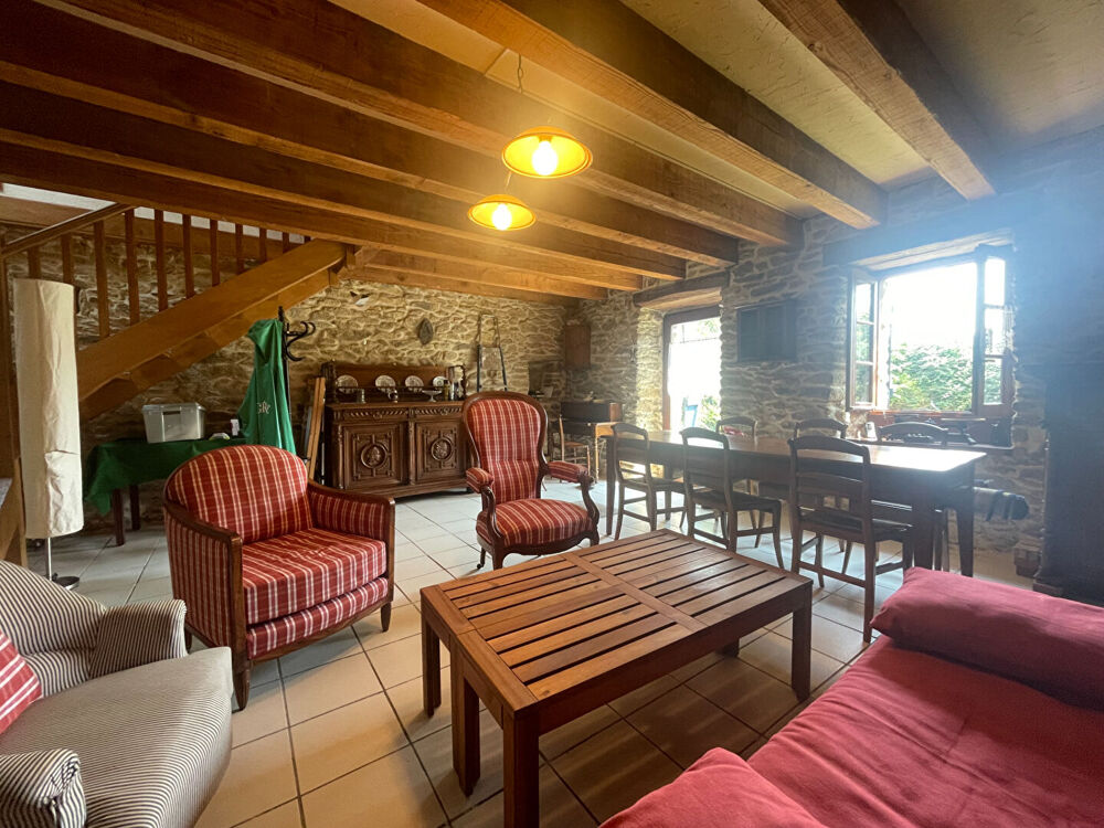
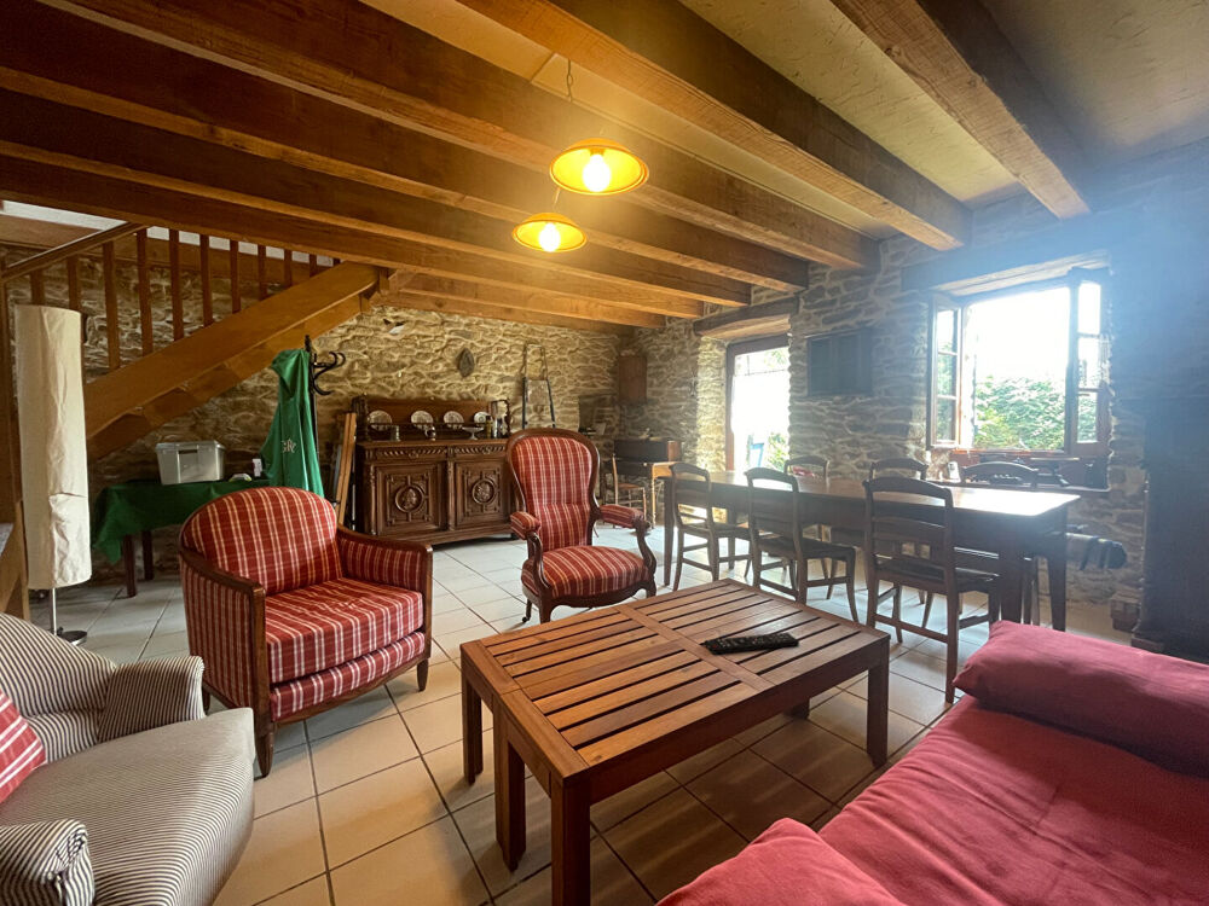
+ remote control [704,632,800,656]
